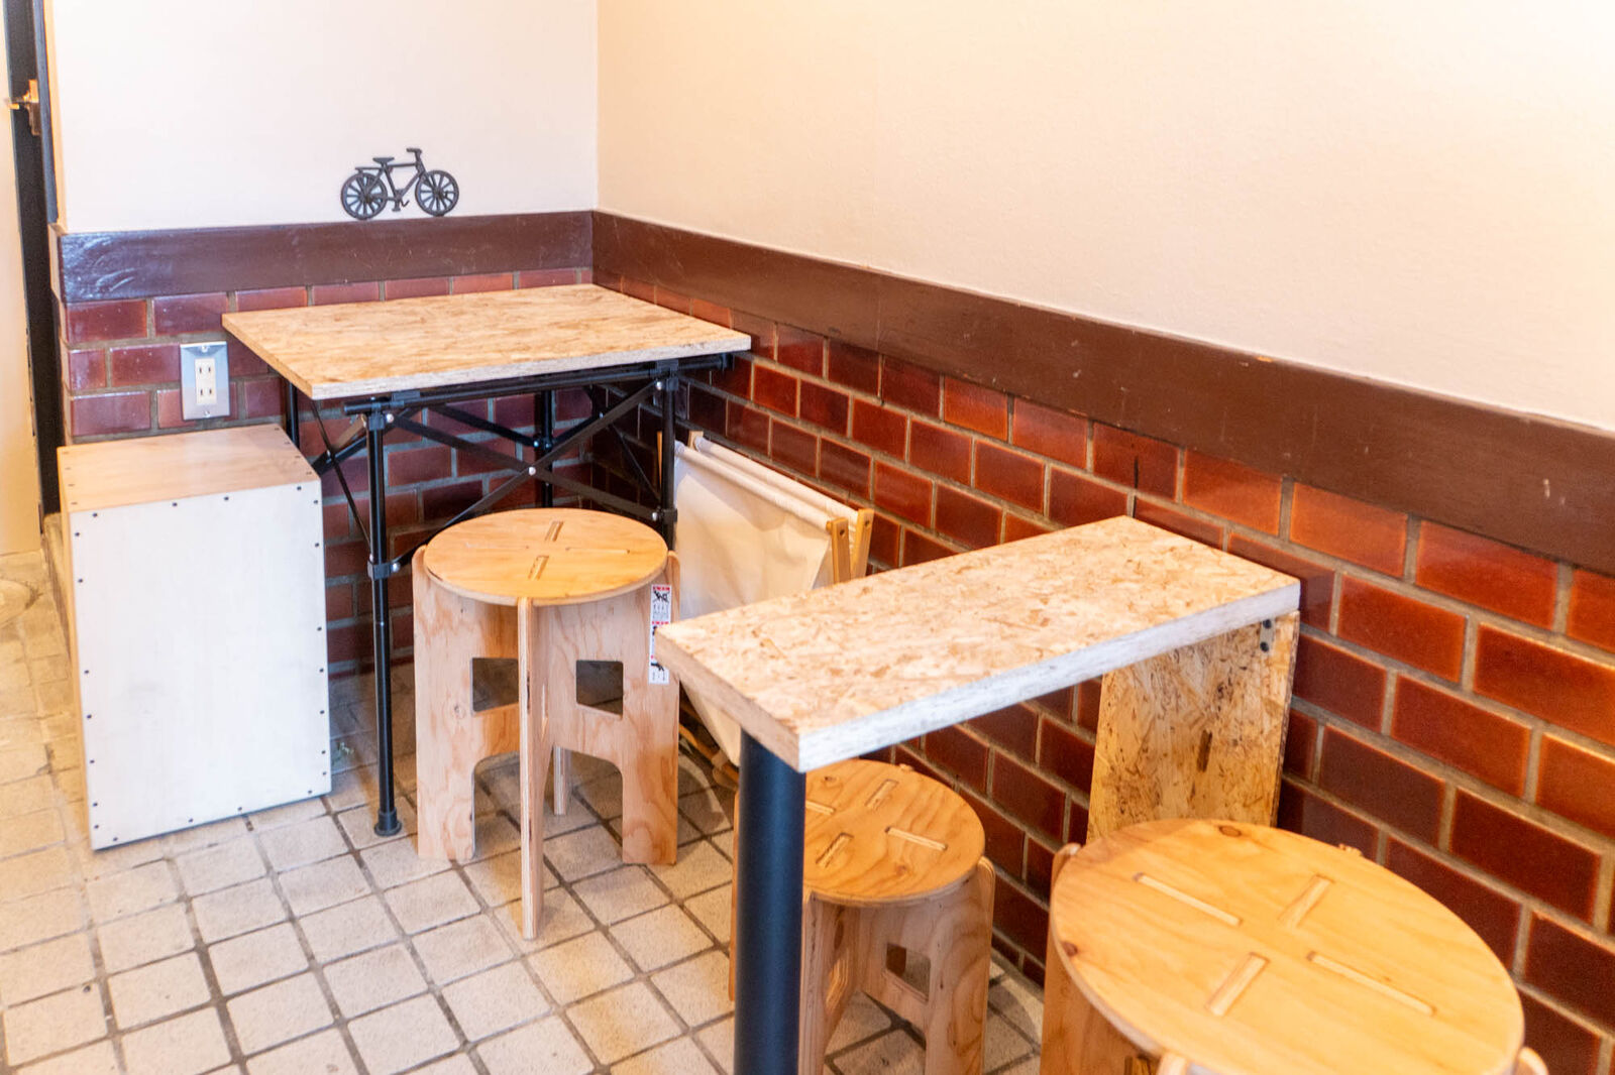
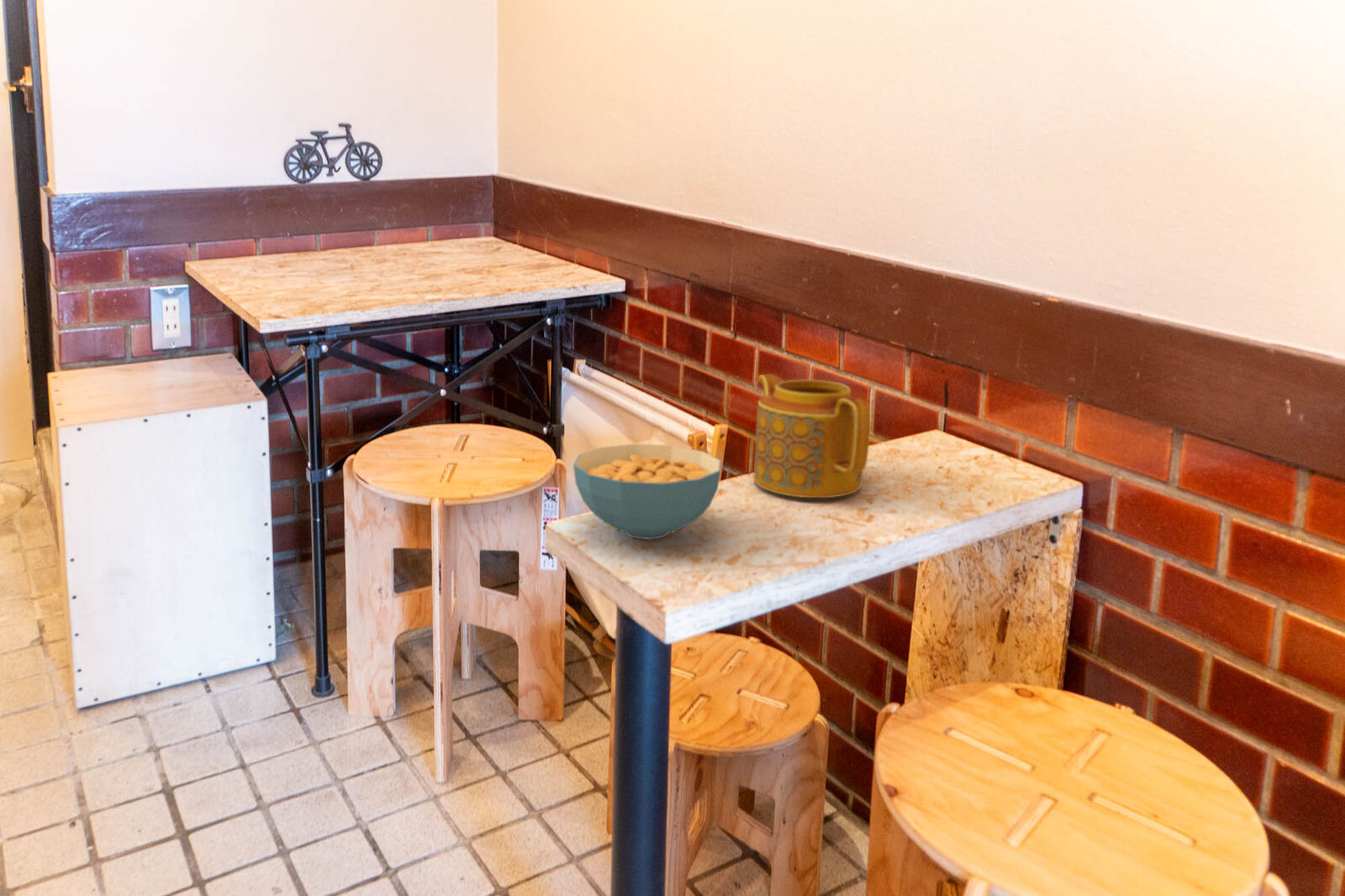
+ cereal bowl [572,443,722,540]
+ teapot [752,373,871,498]
